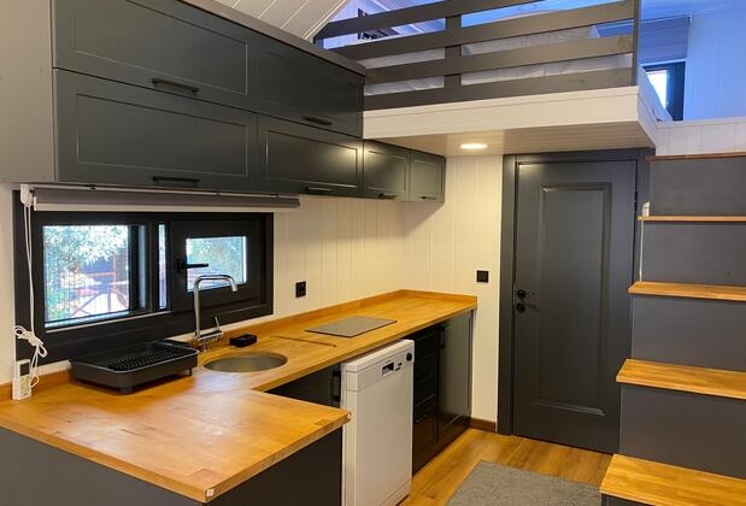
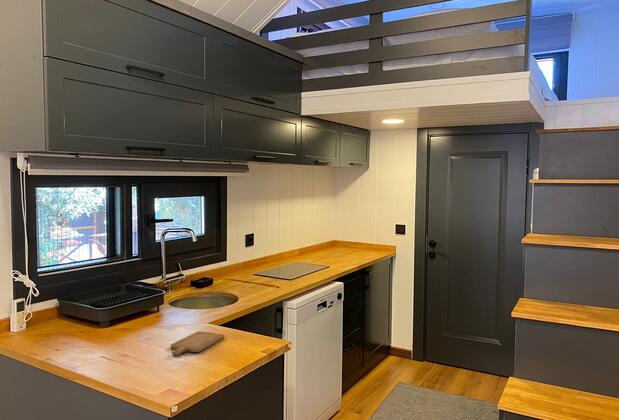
+ chopping board [170,331,225,356]
